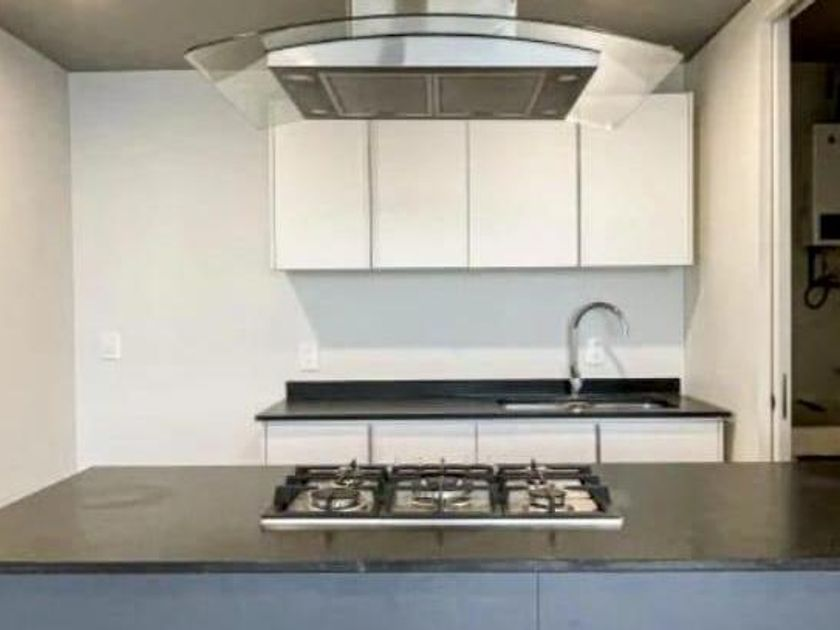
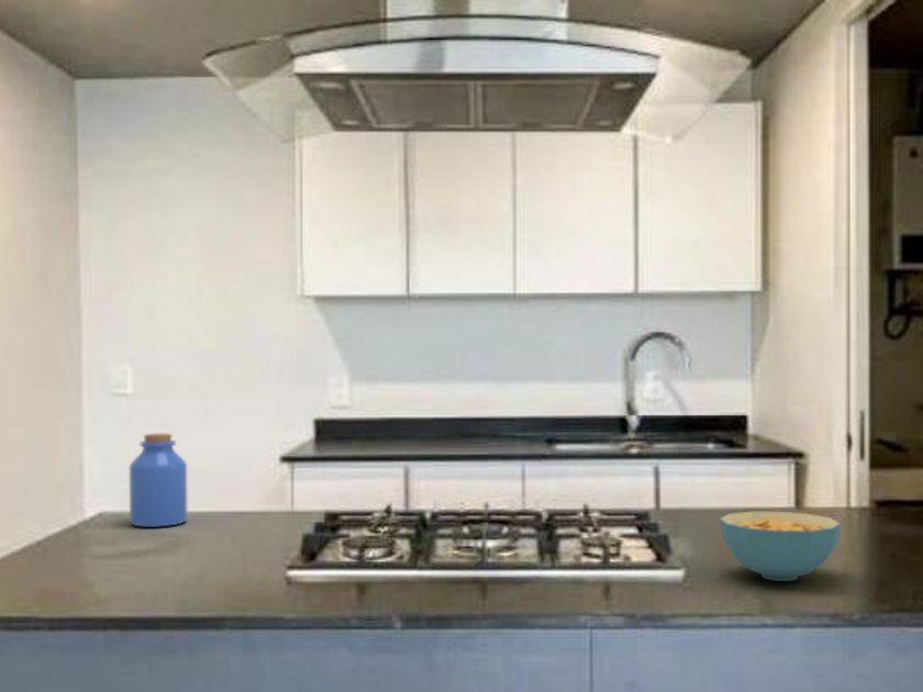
+ jar [129,433,189,528]
+ cereal bowl [719,511,842,582]
